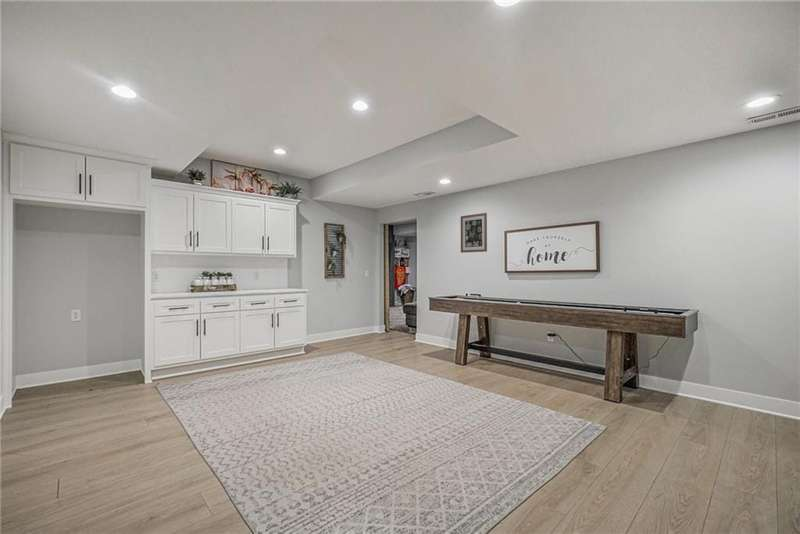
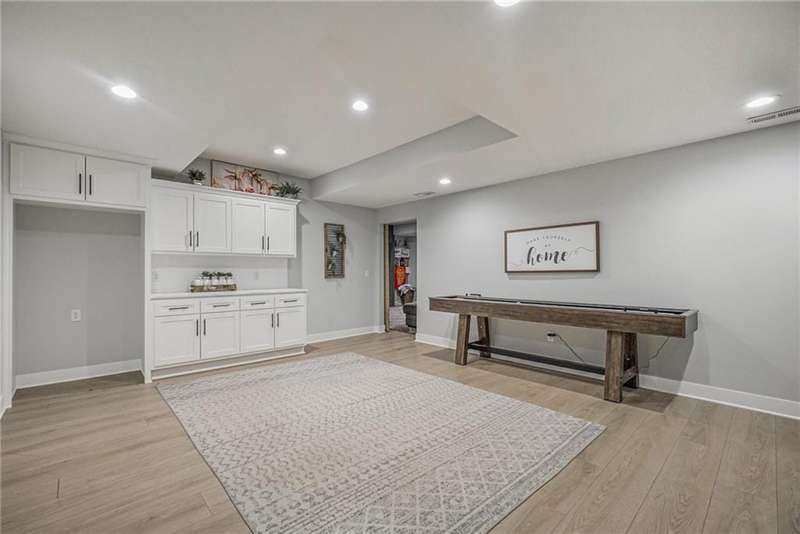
- wall art [460,212,488,254]
